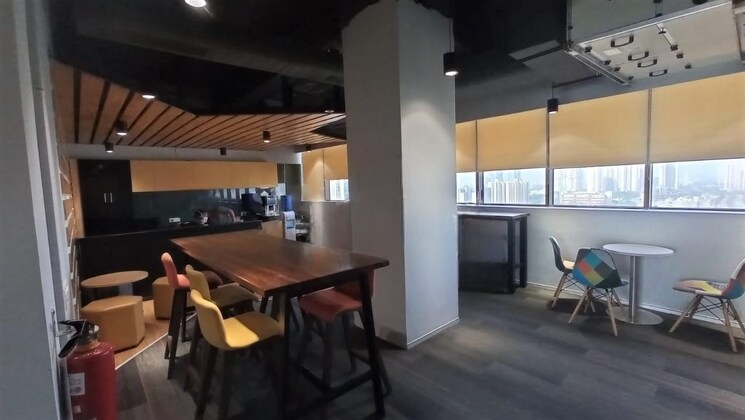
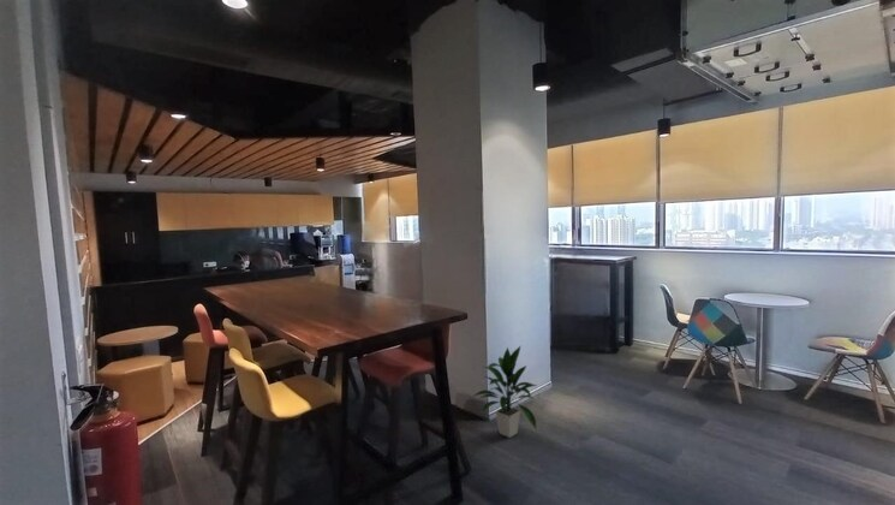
+ indoor plant [471,344,538,439]
